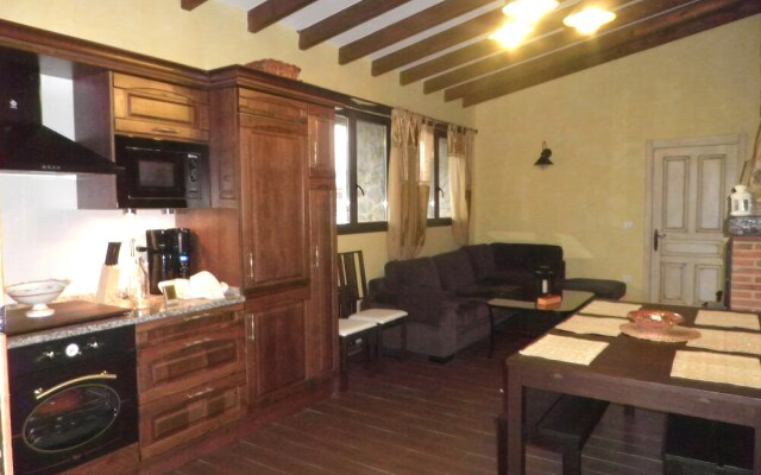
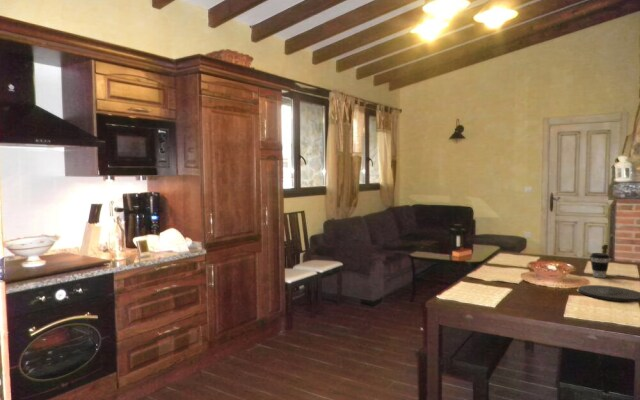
+ coffee cup [589,252,611,279]
+ plate [577,284,640,303]
